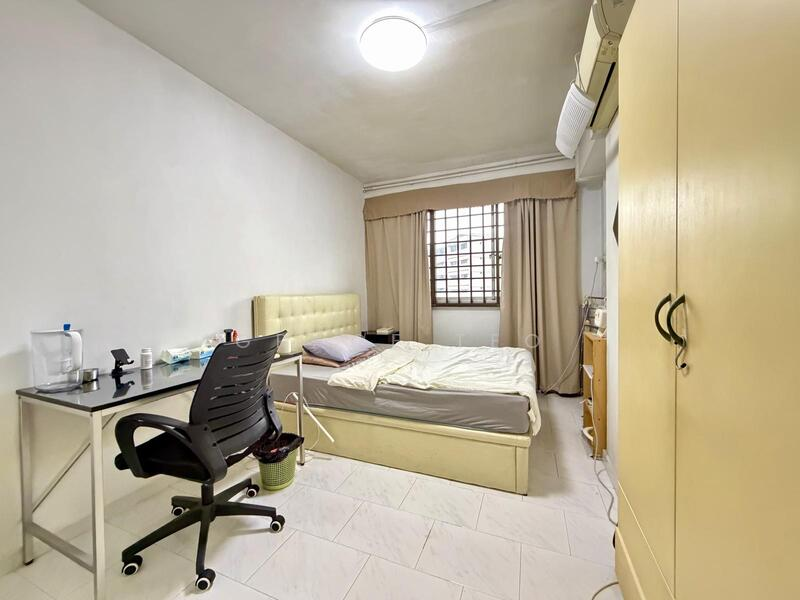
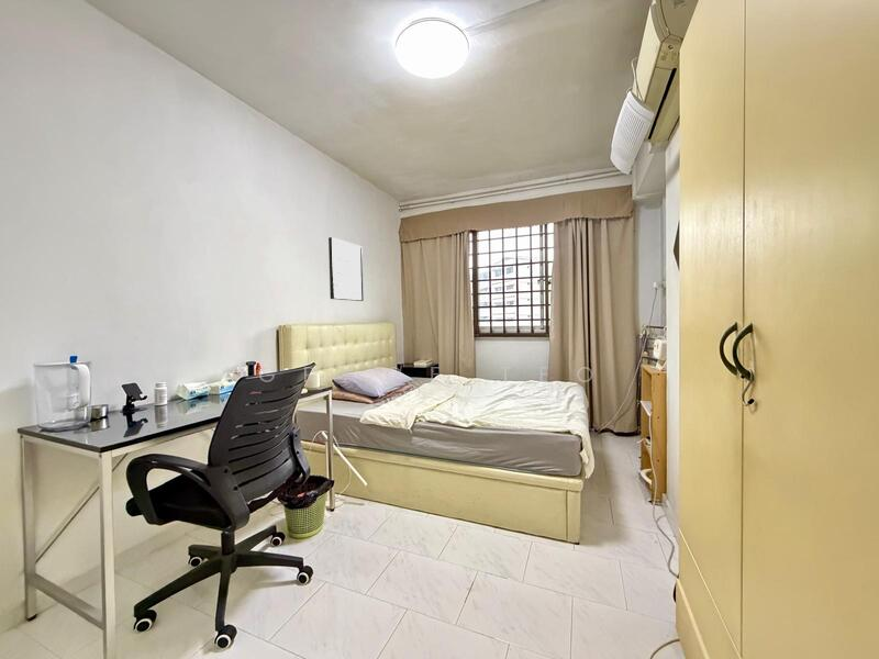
+ wall art [327,236,365,302]
